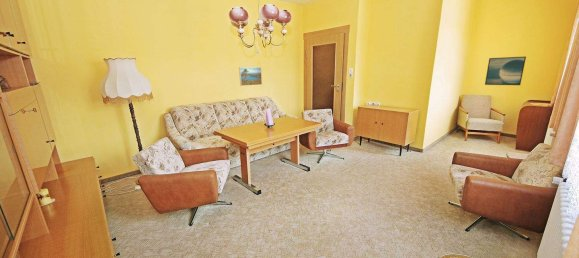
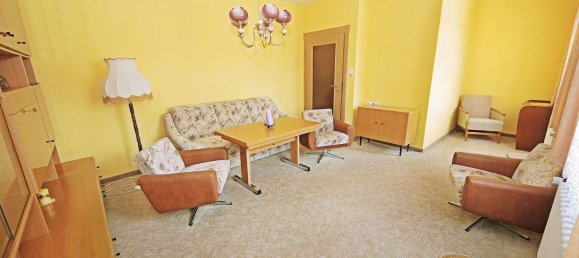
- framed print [238,66,263,87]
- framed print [484,56,527,86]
